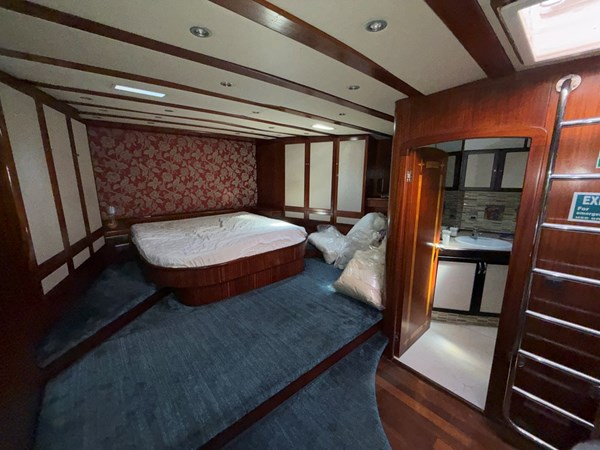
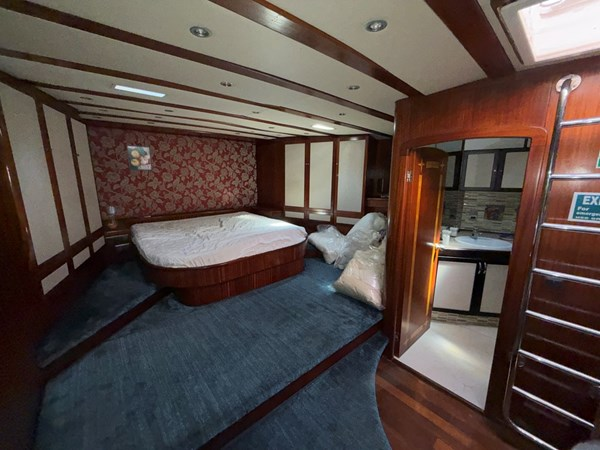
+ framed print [125,144,153,171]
